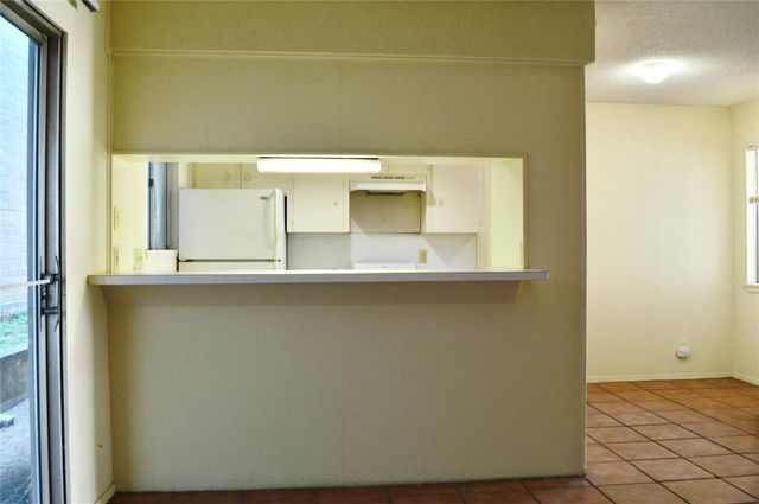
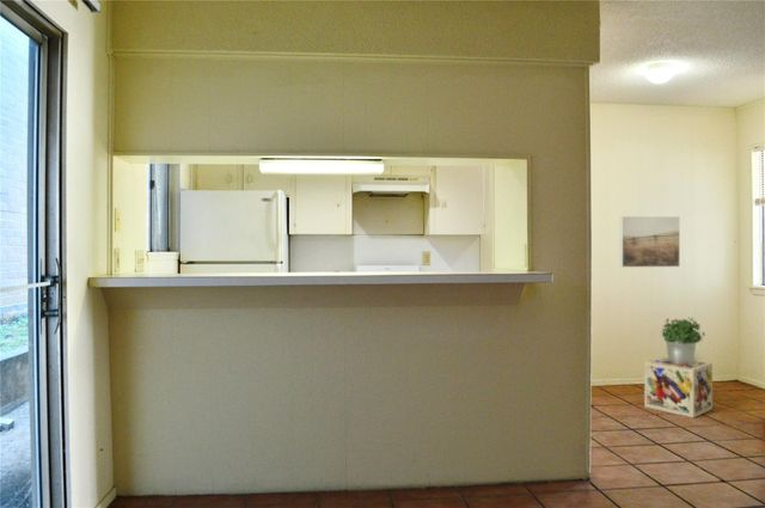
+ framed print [619,215,681,268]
+ storage box [643,355,714,418]
+ potted plant [661,317,706,366]
